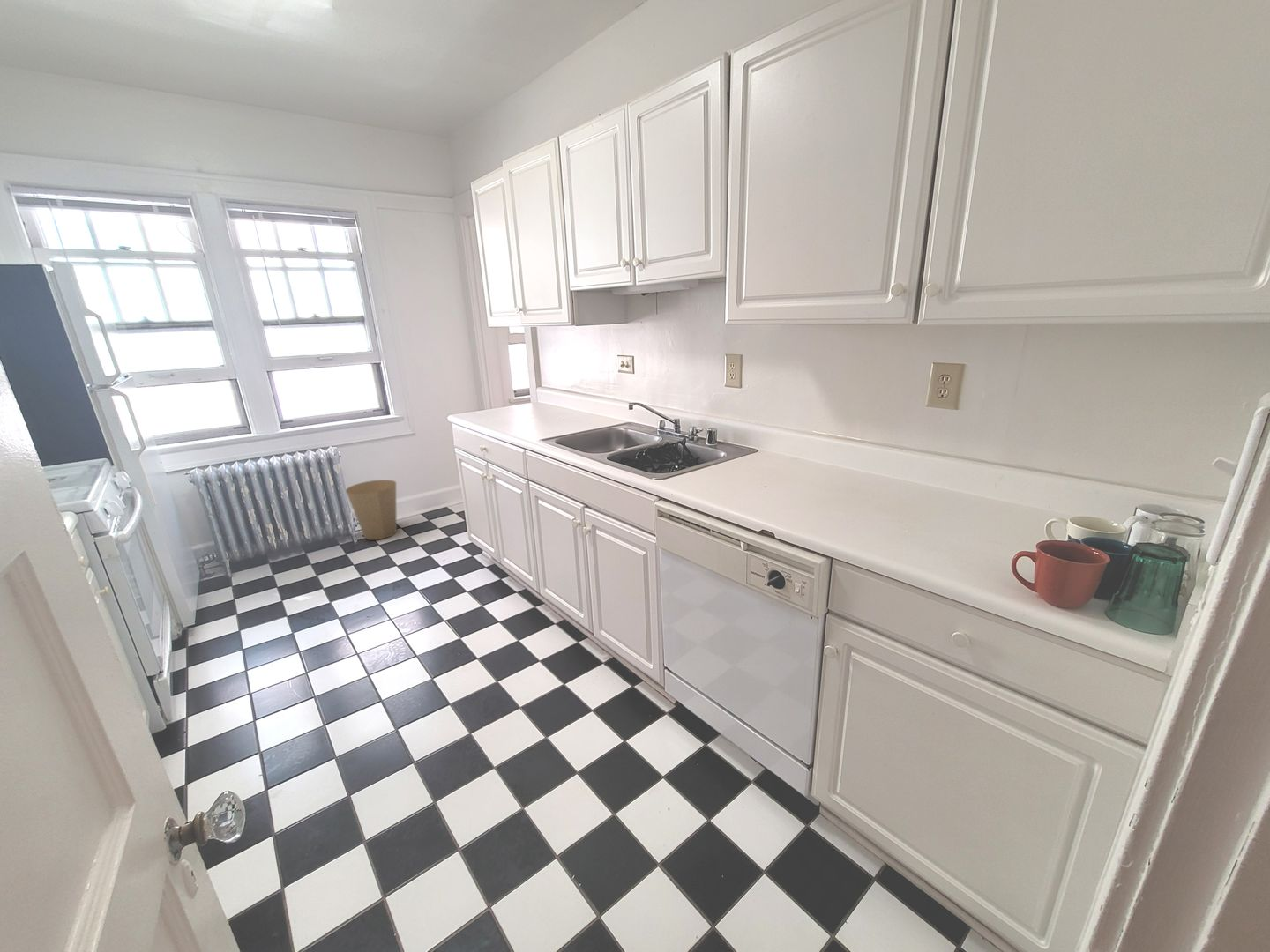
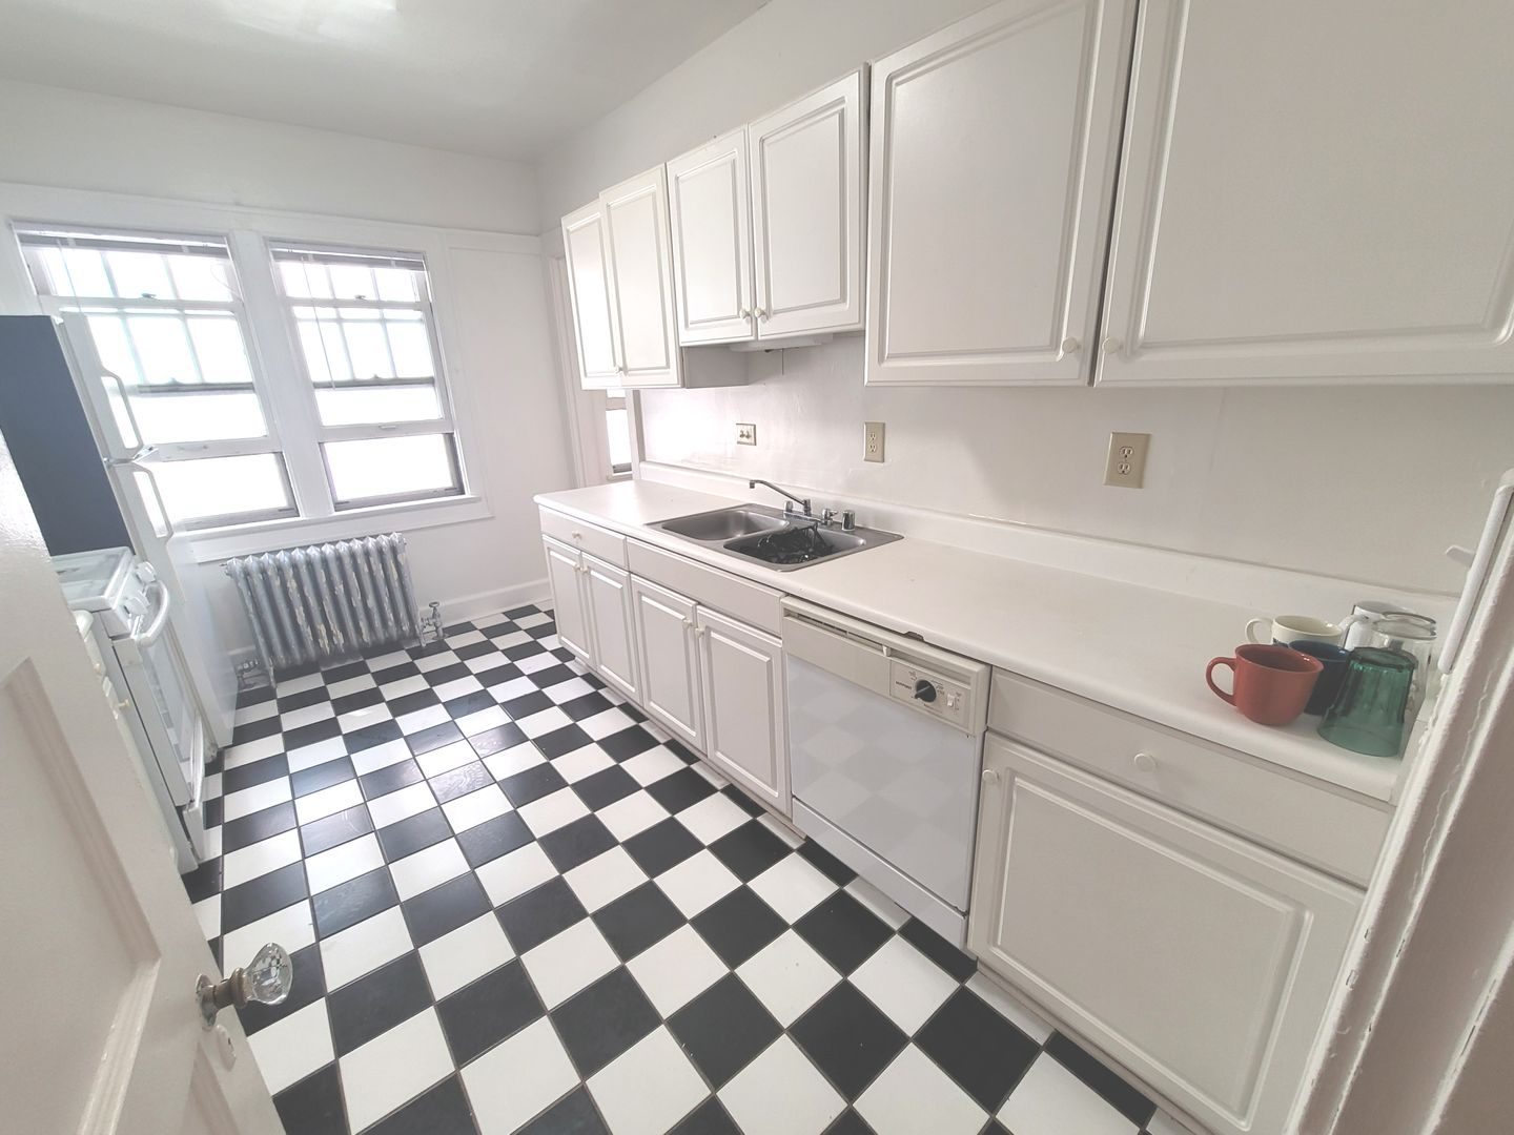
- trash can [345,479,398,541]
